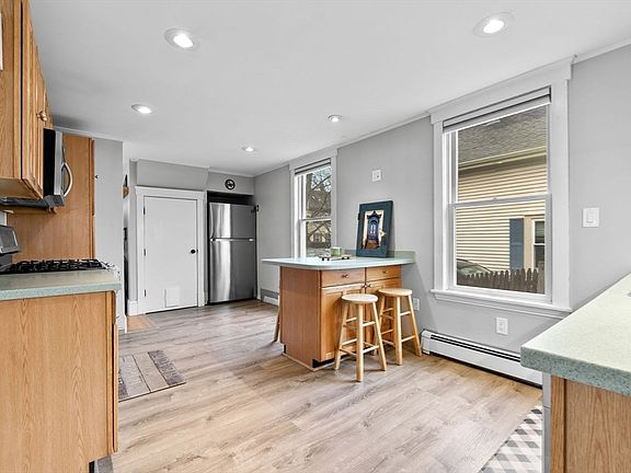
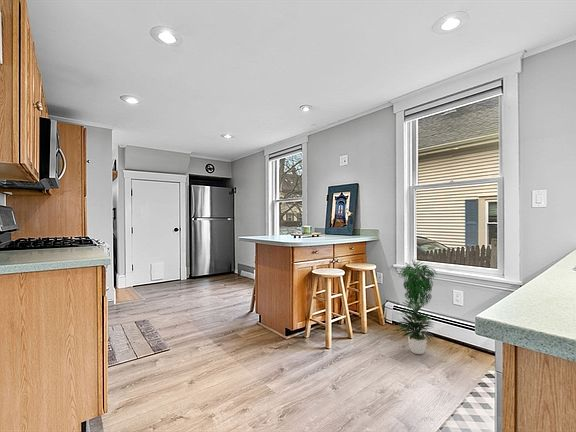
+ potted plant [394,257,438,355]
